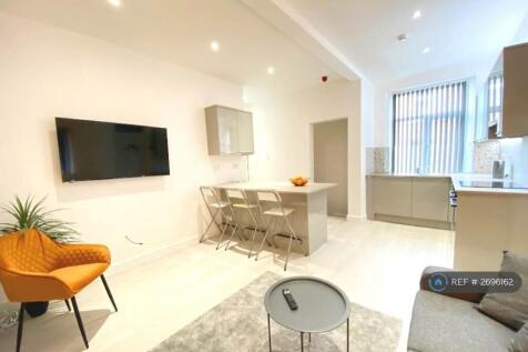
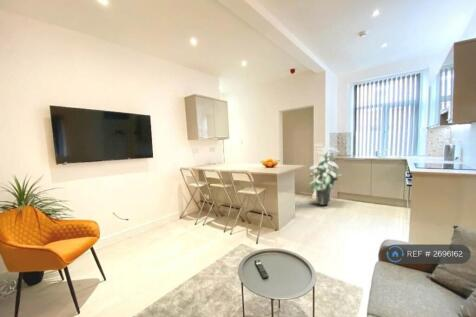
+ indoor plant [307,143,343,206]
